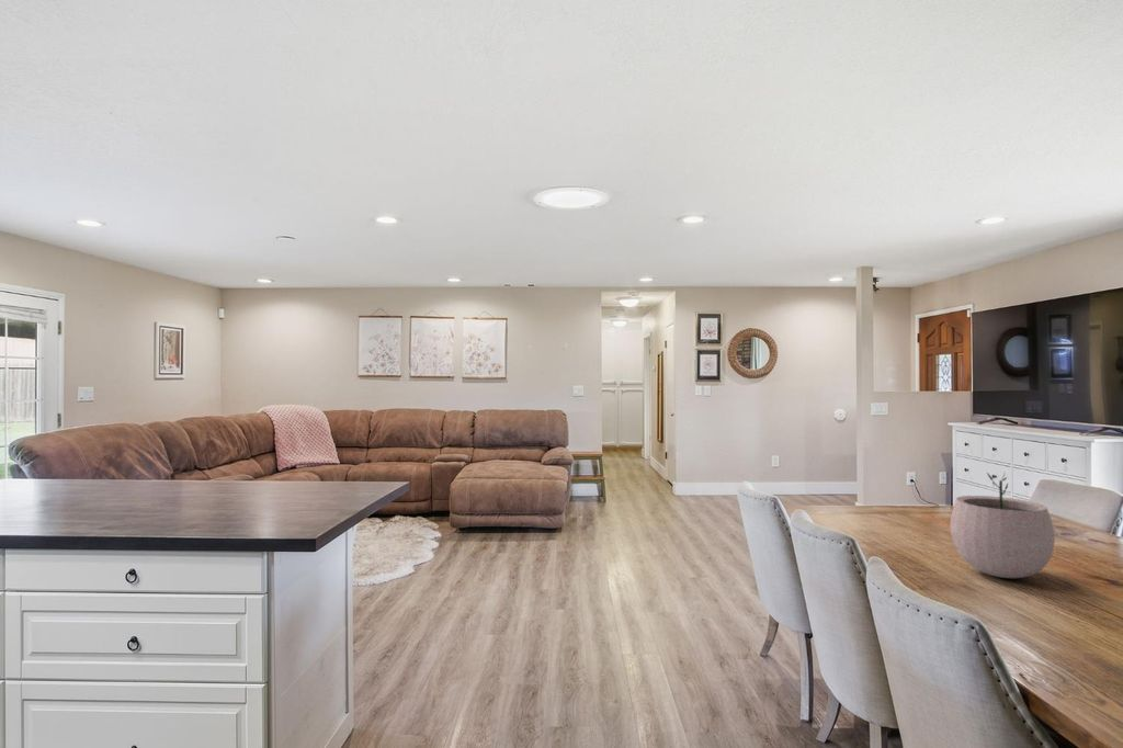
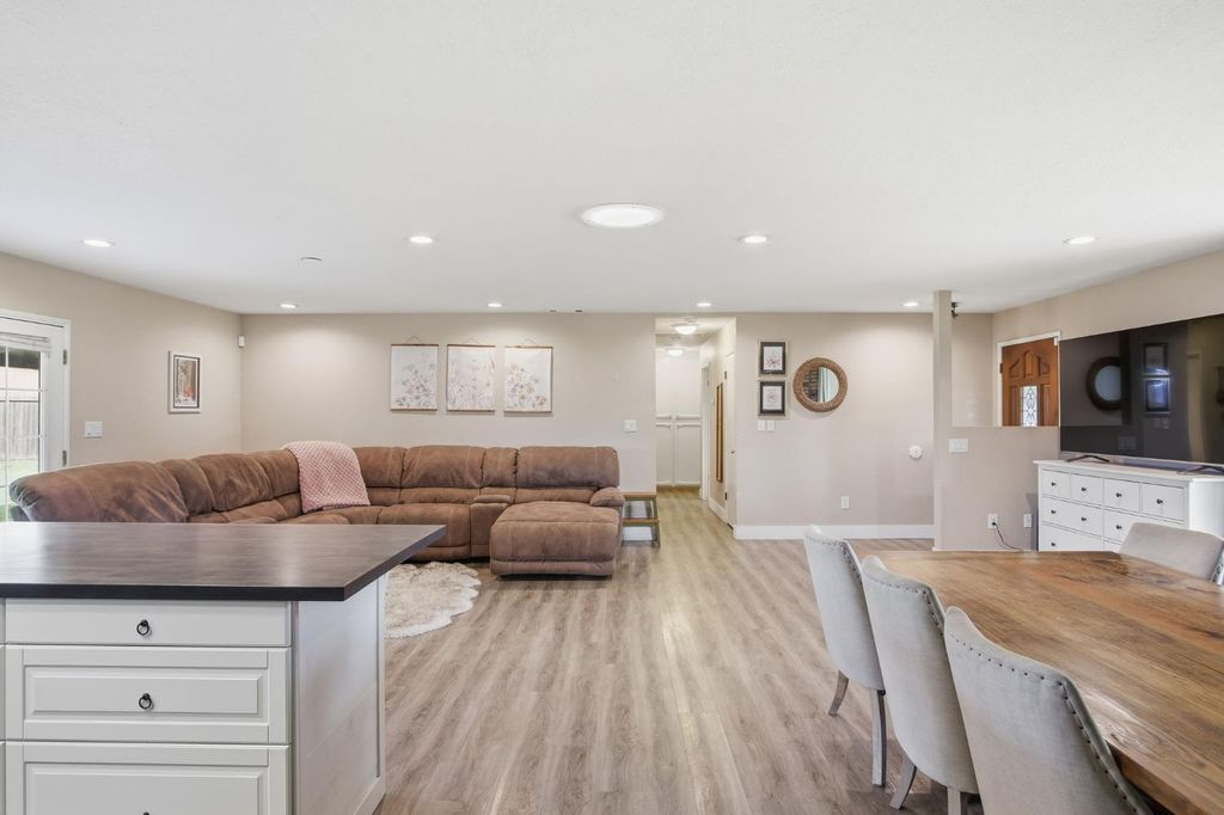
- plant pot [950,472,1056,579]
